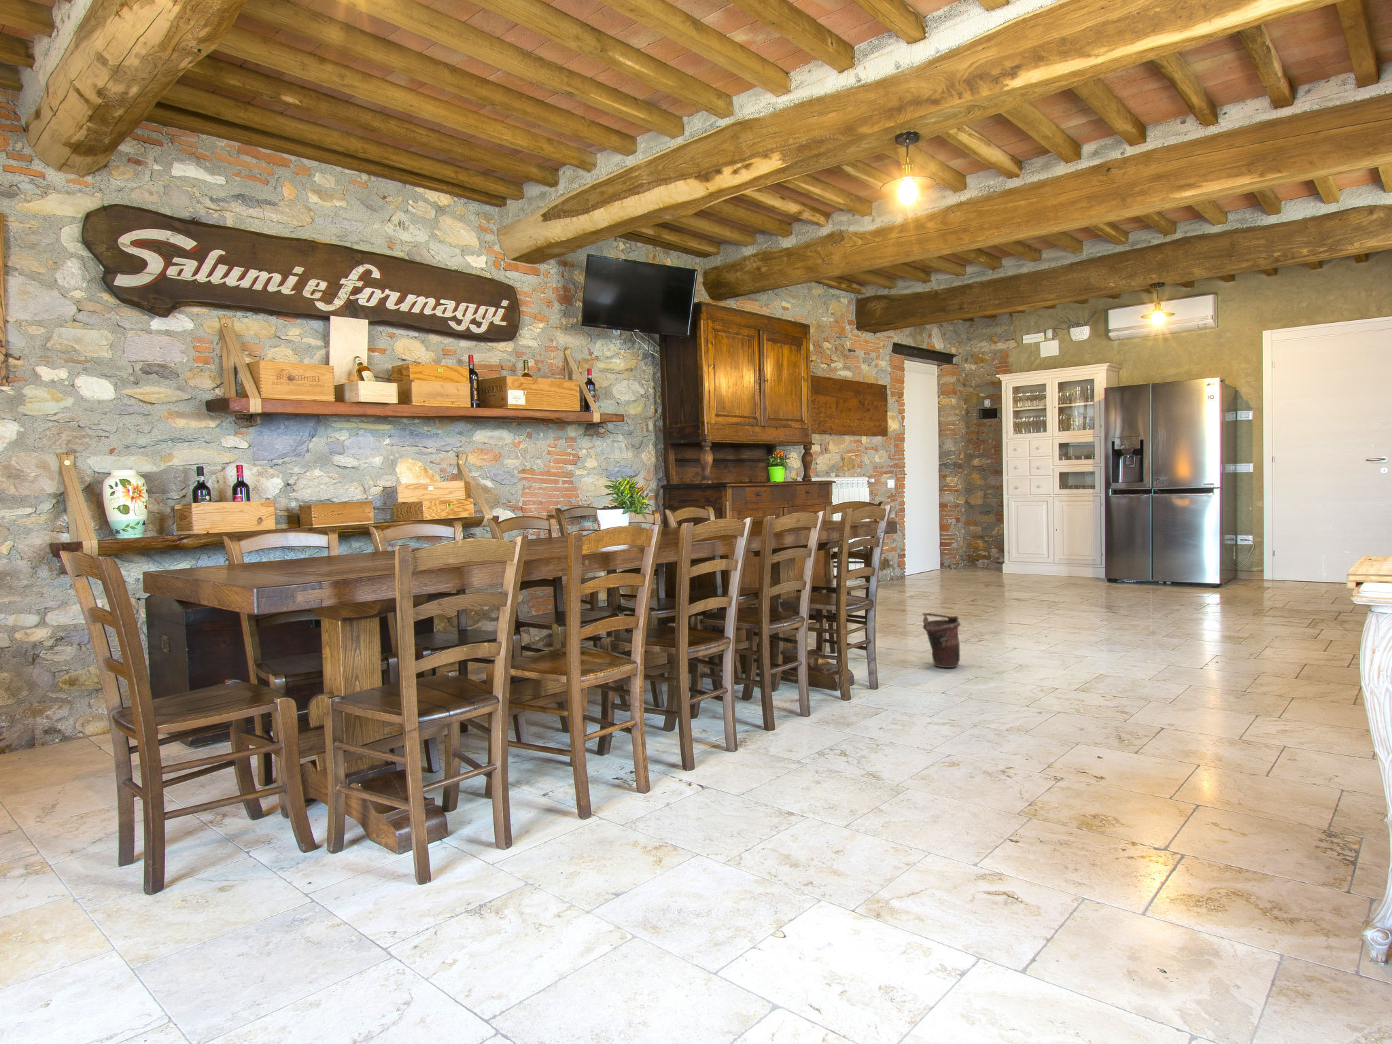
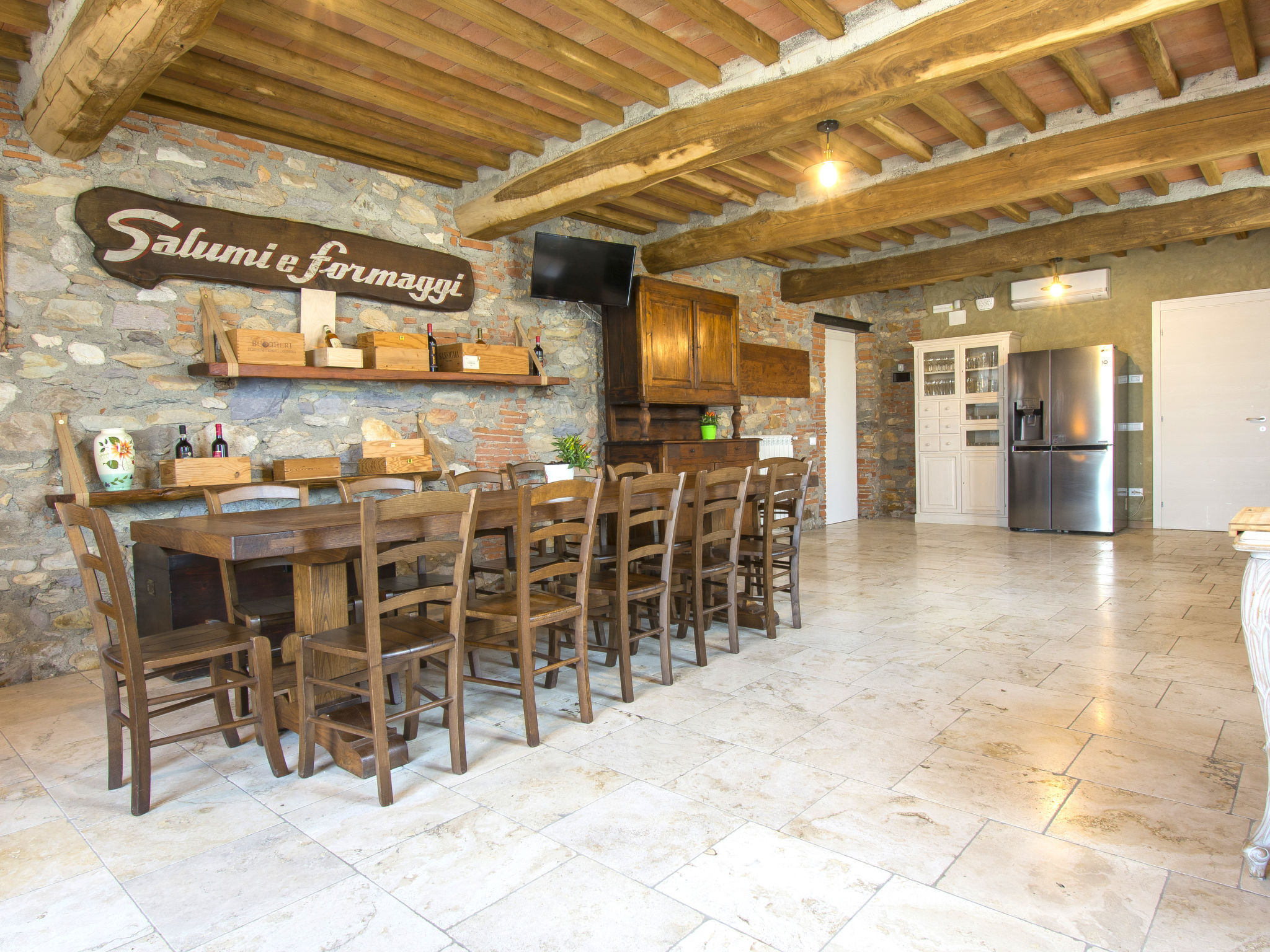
- bucket [922,612,961,668]
